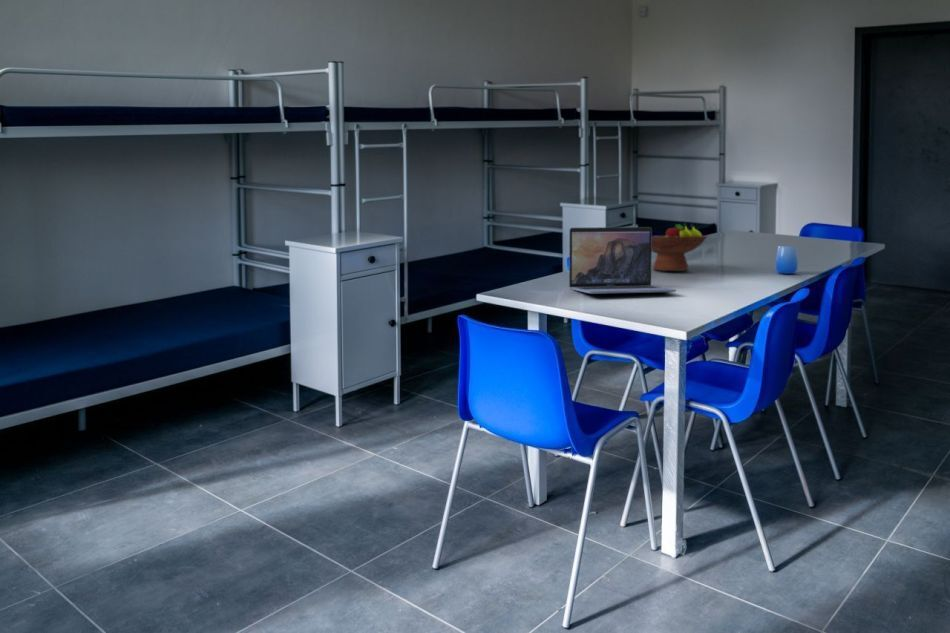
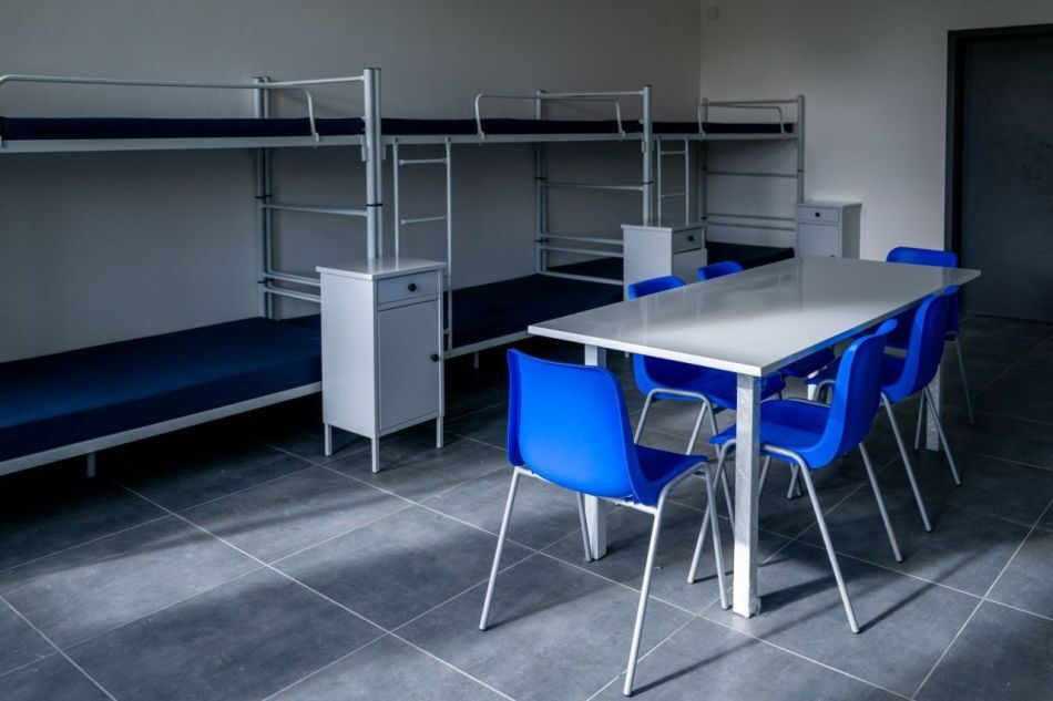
- fruit bowl [652,222,709,272]
- cup [775,245,799,275]
- laptop [568,226,677,295]
